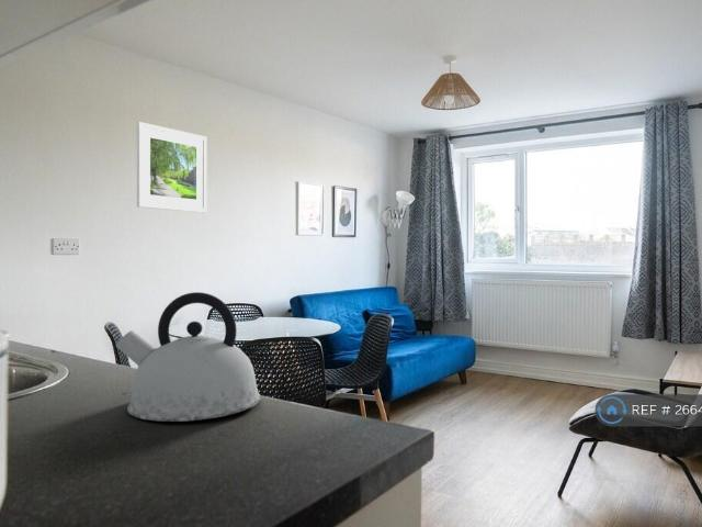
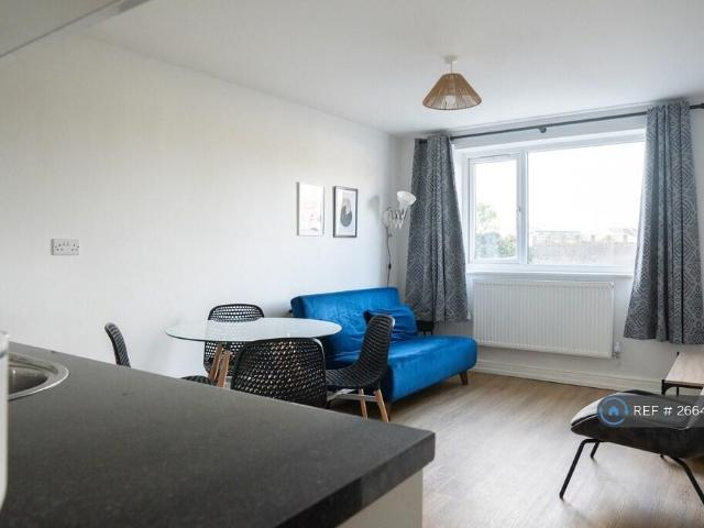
- kettle [115,291,261,423]
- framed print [136,121,208,214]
